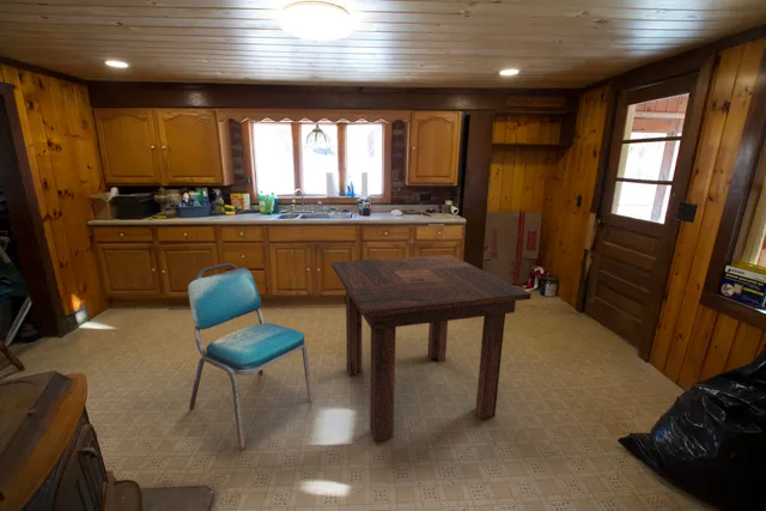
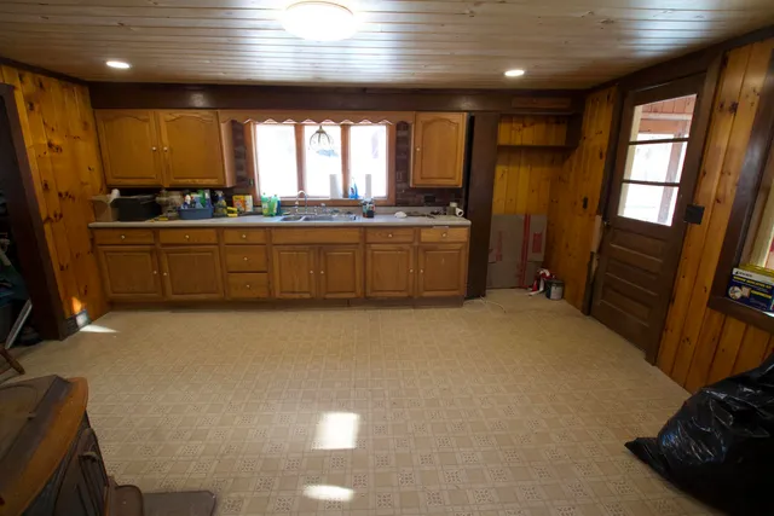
- dining chair [187,262,314,450]
- dining table [330,254,533,443]
